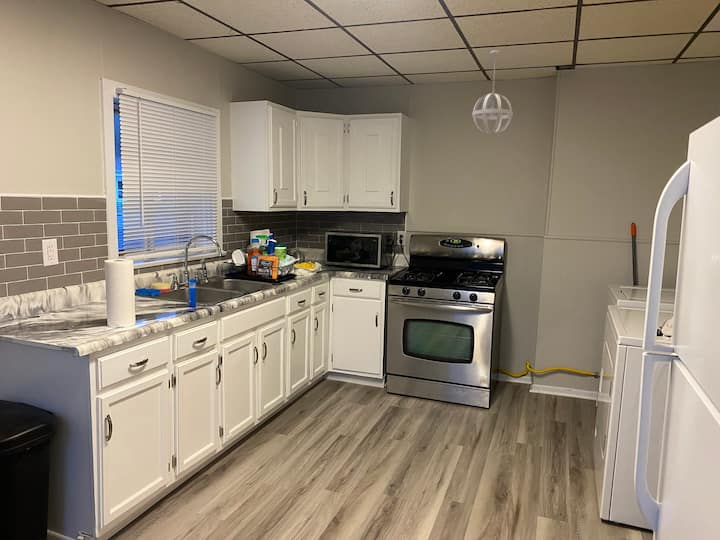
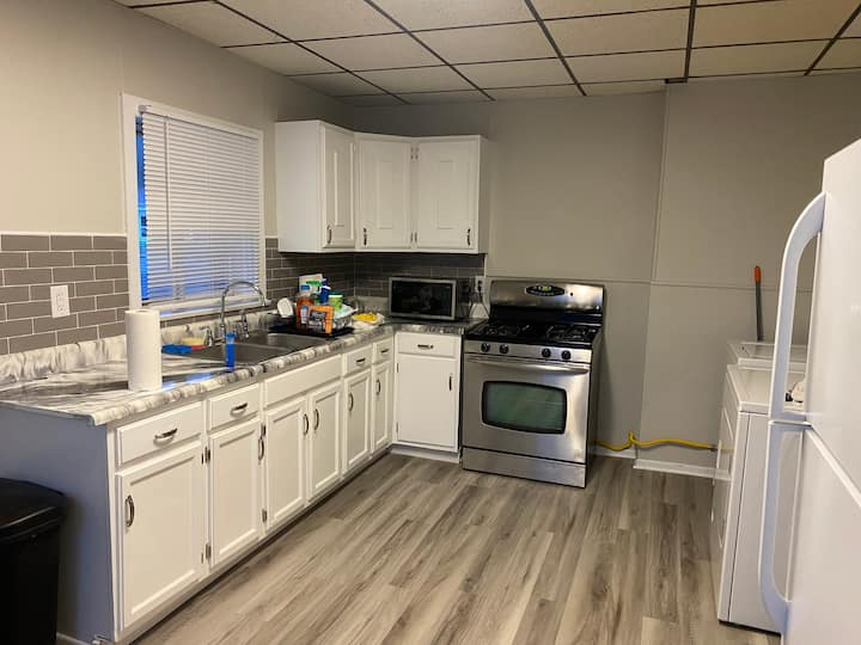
- pendant light [471,49,514,136]
